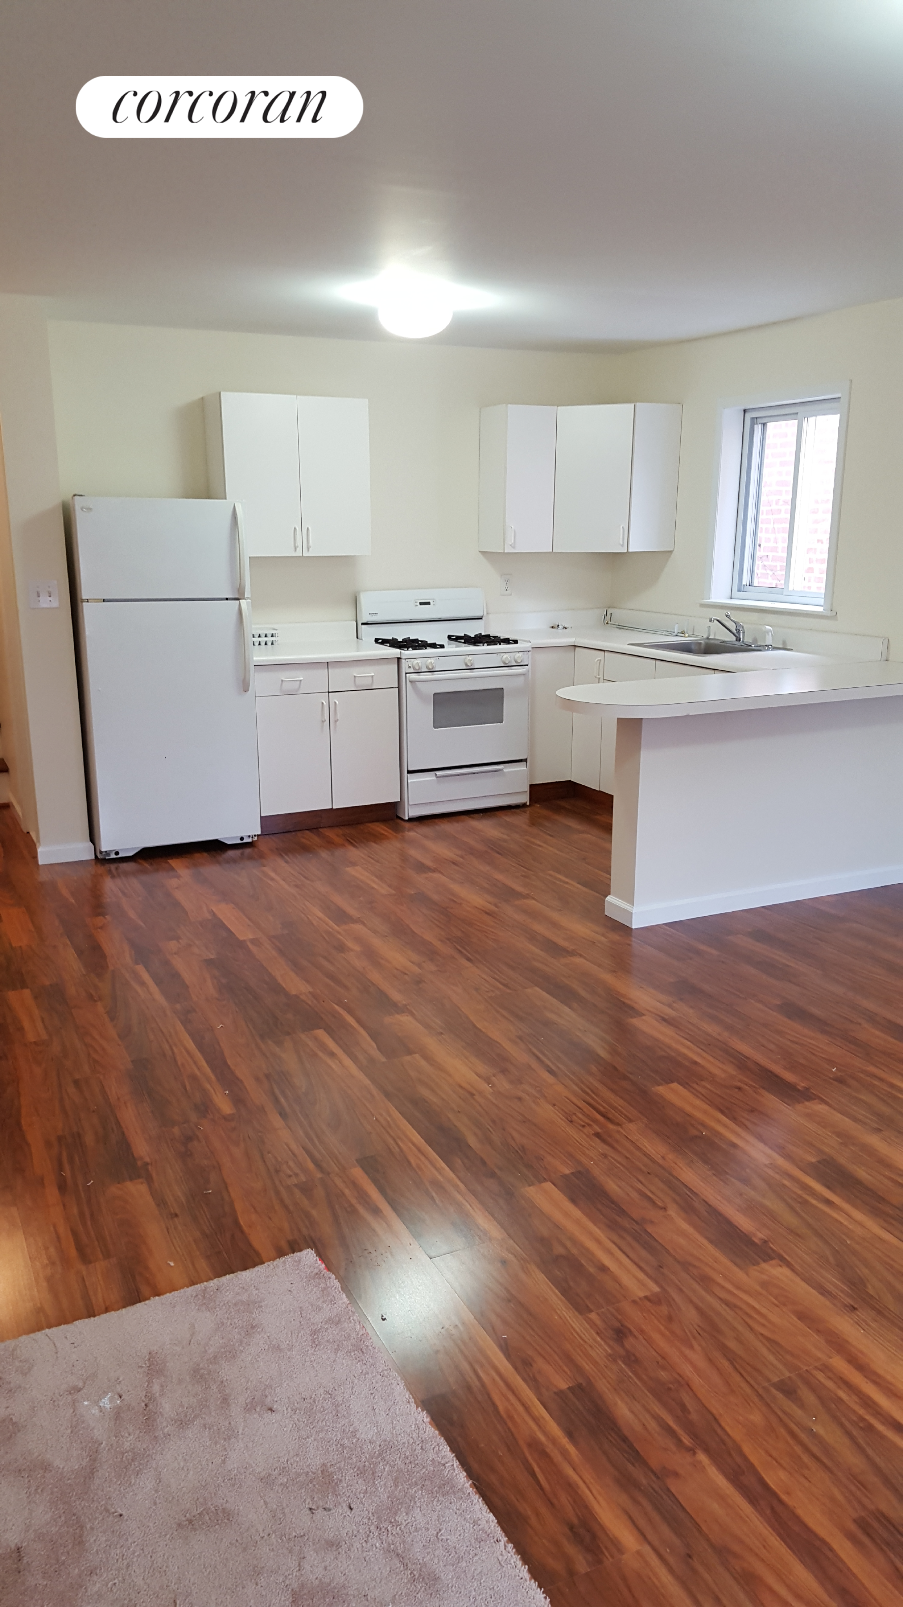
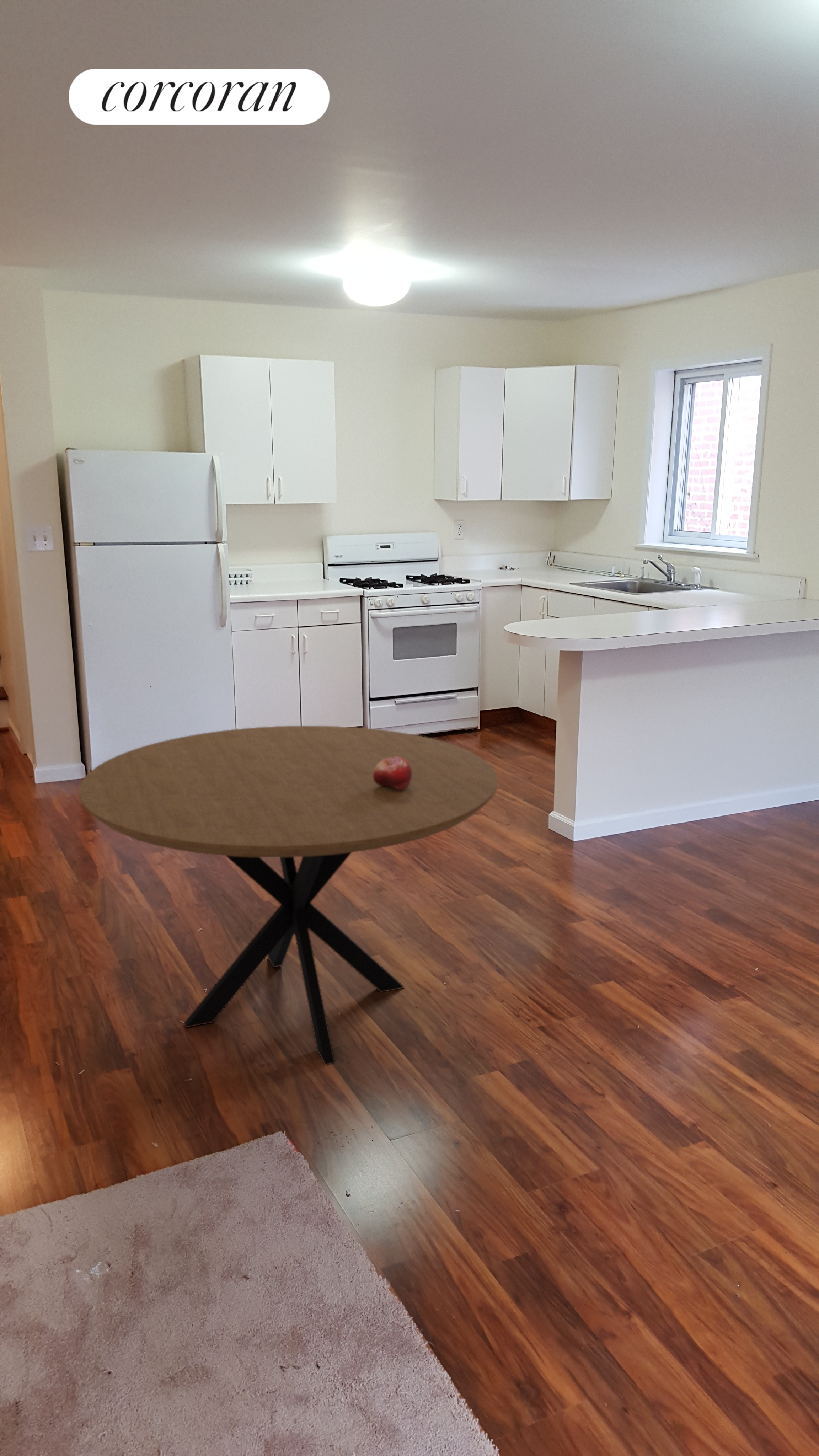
+ dining table [79,726,498,1065]
+ fruit [373,757,412,791]
